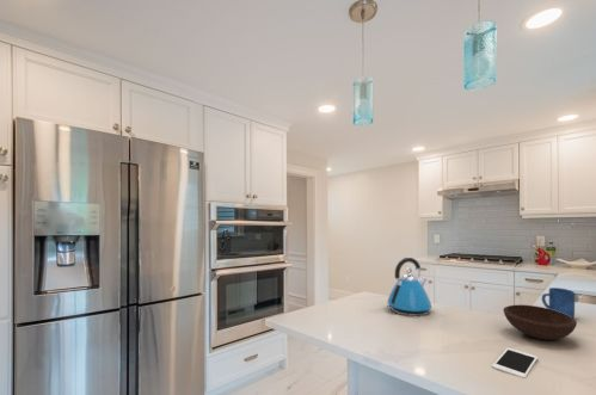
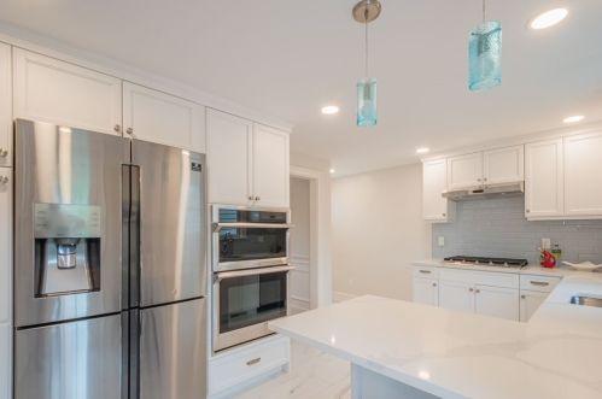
- cell phone [491,347,539,379]
- bowl [502,304,578,341]
- kettle [386,257,432,316]
- mug [541,286,576,319]
